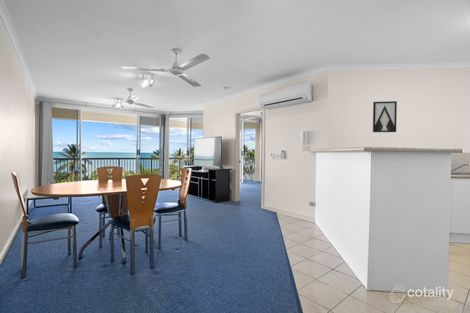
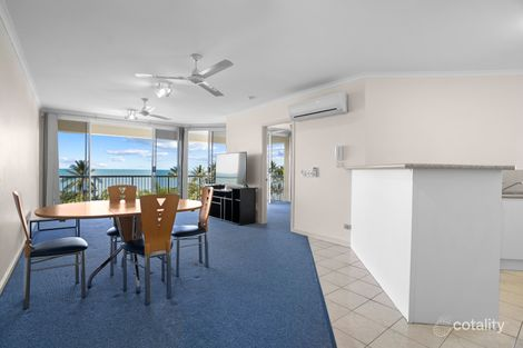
- wall art [372,100,398,133]
